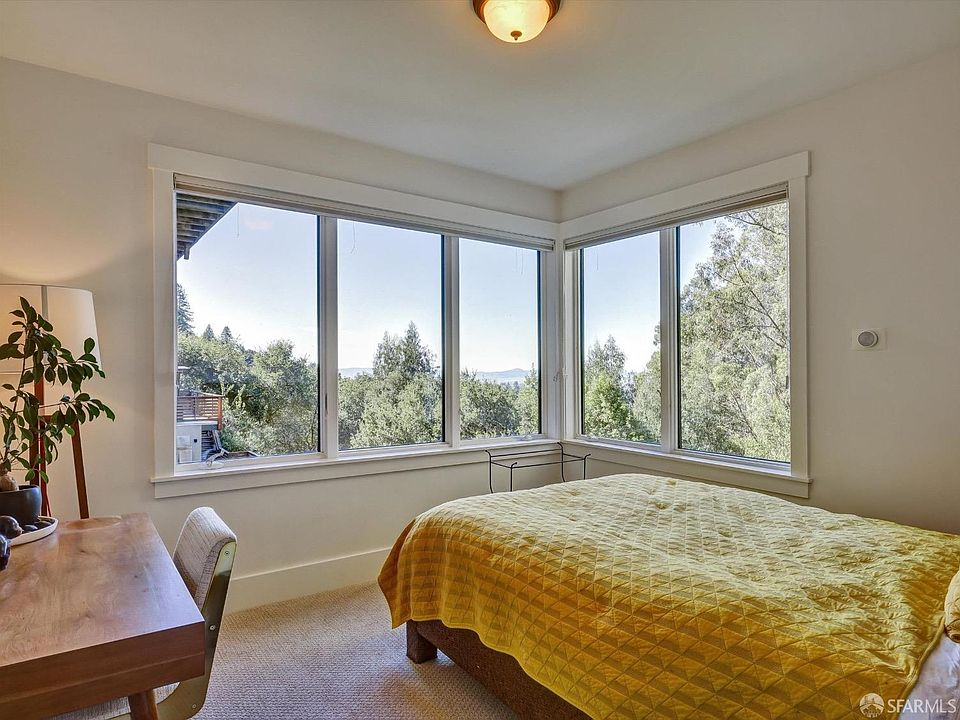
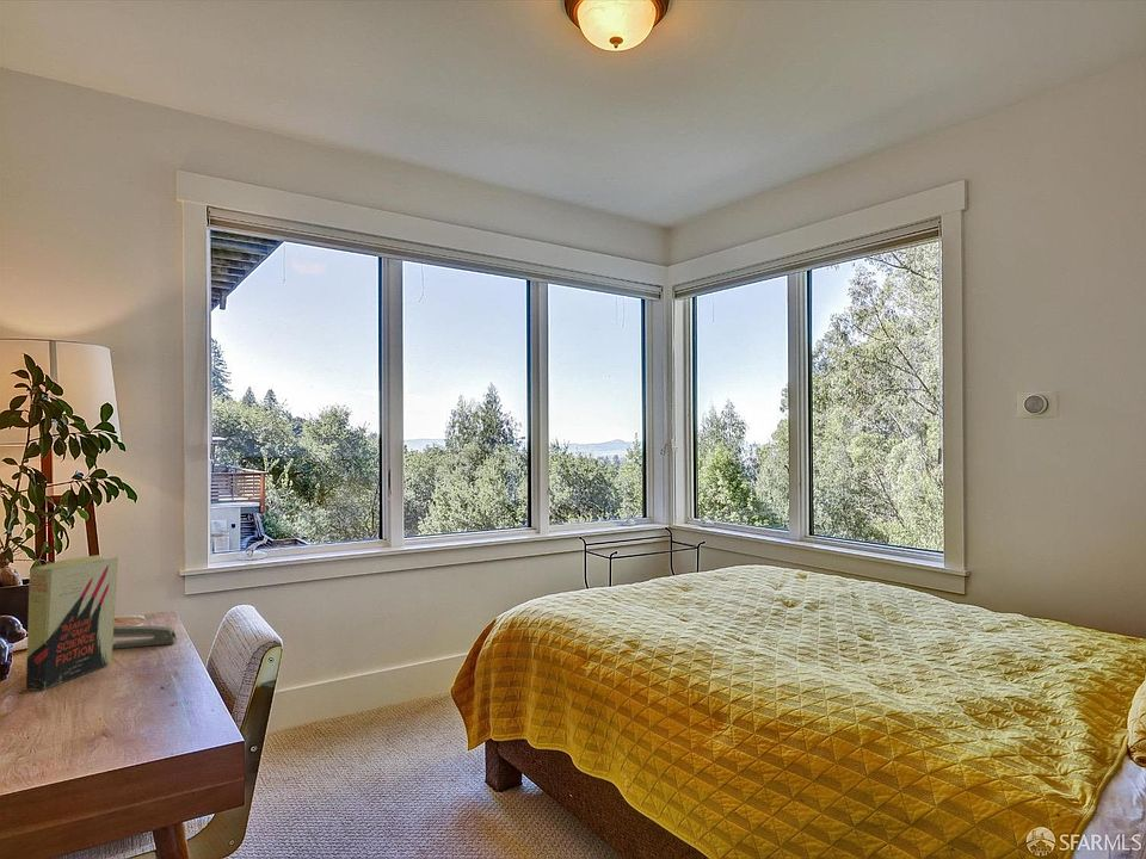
+ stapler [112,625,178,650]
+ book [25,554,119,692]
